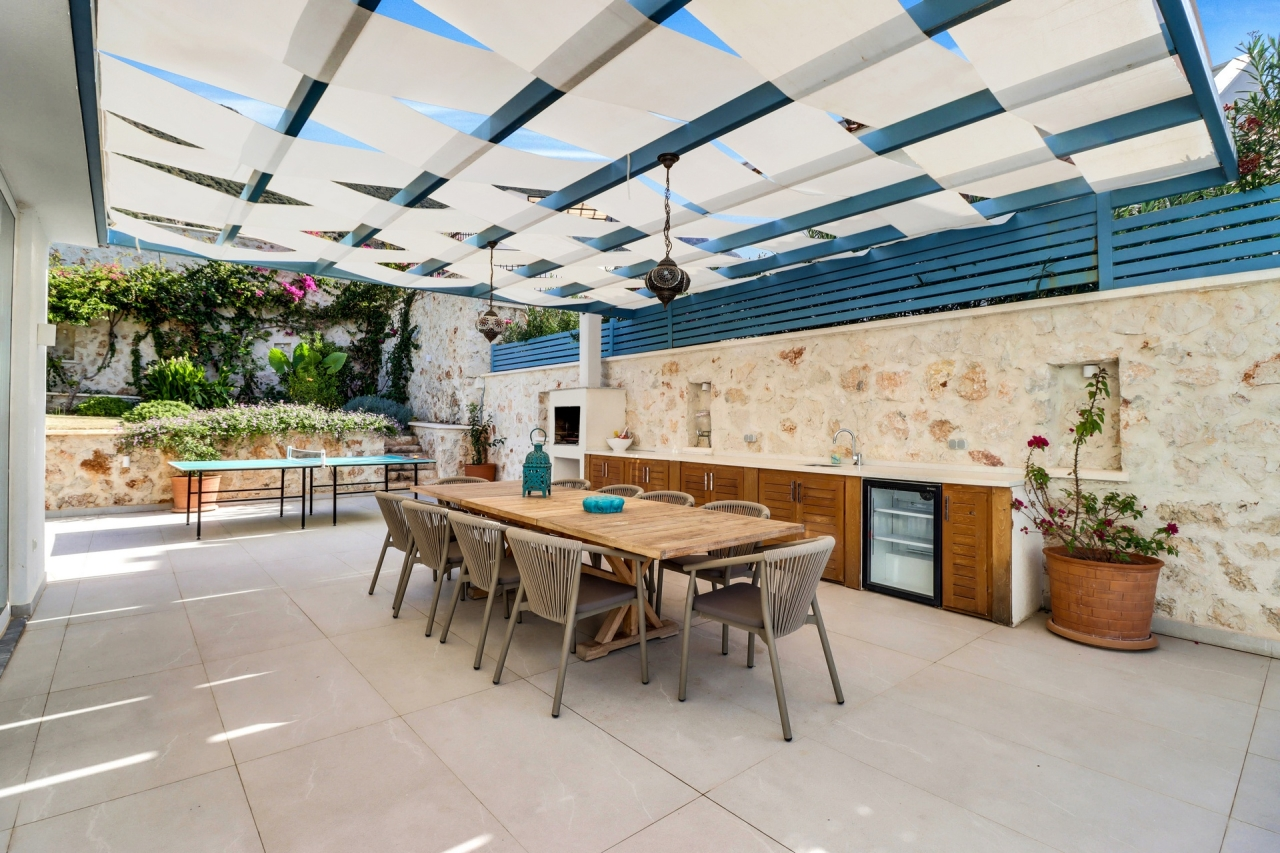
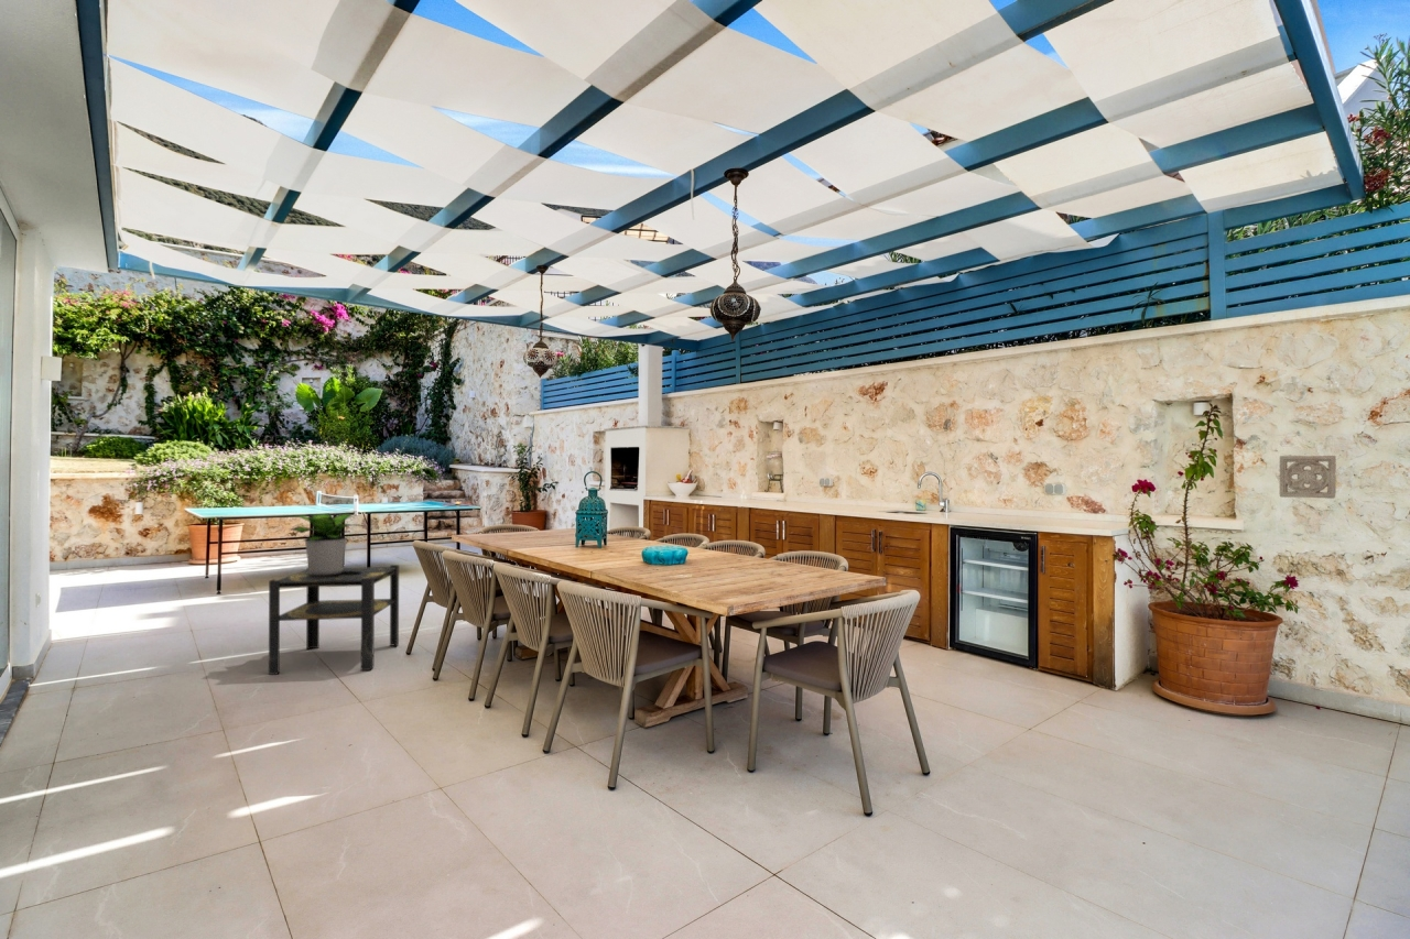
+ wall ornament [1279,455,1337,500]
+ side table [268,564,400,676]
+ potted plant [289,512,366,576]
